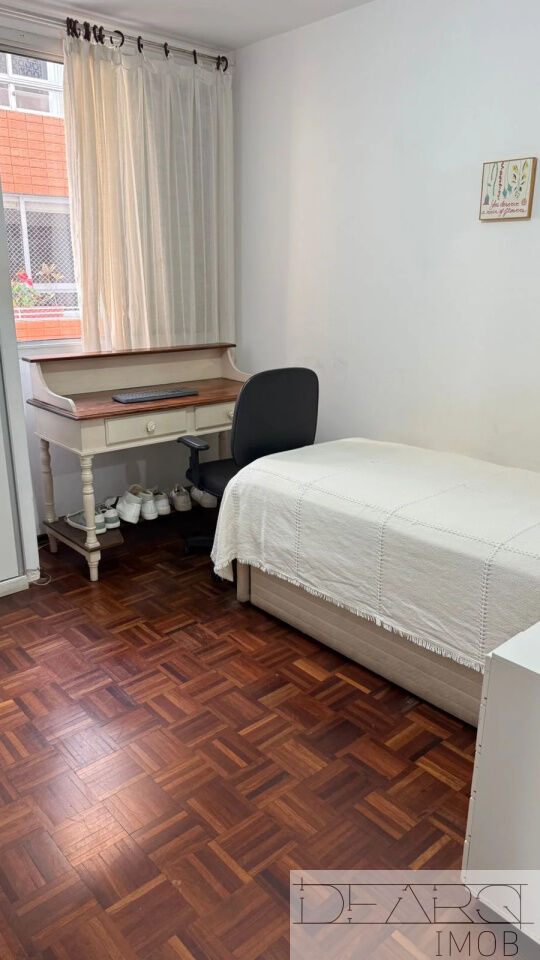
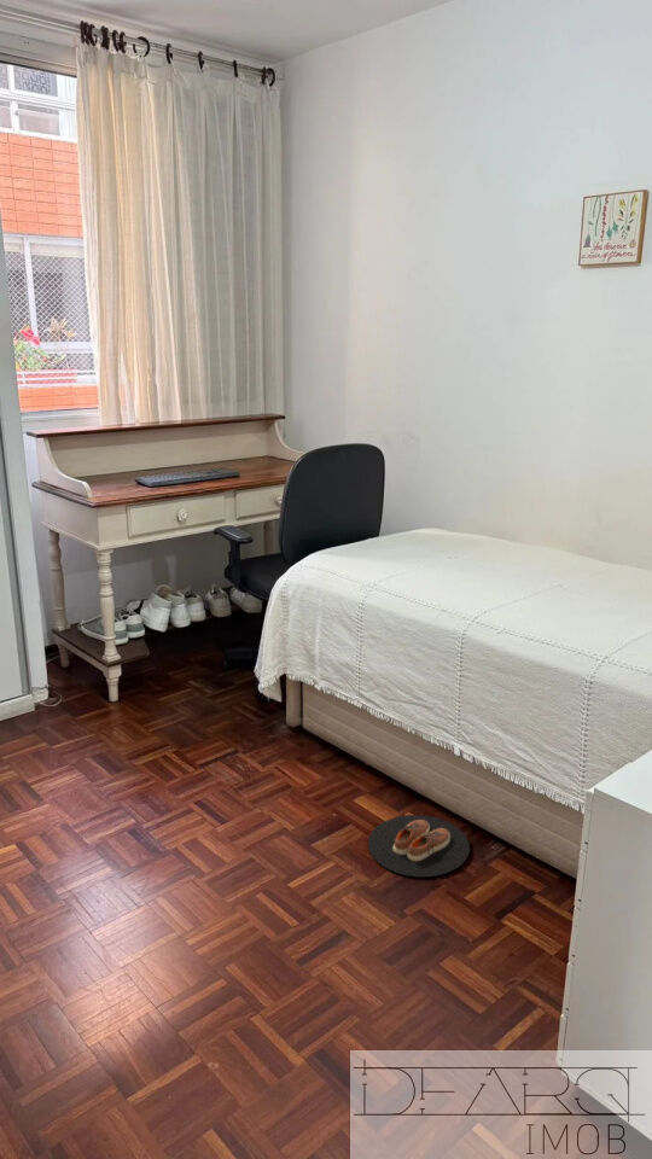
+ slippers [367,814,471,878]
